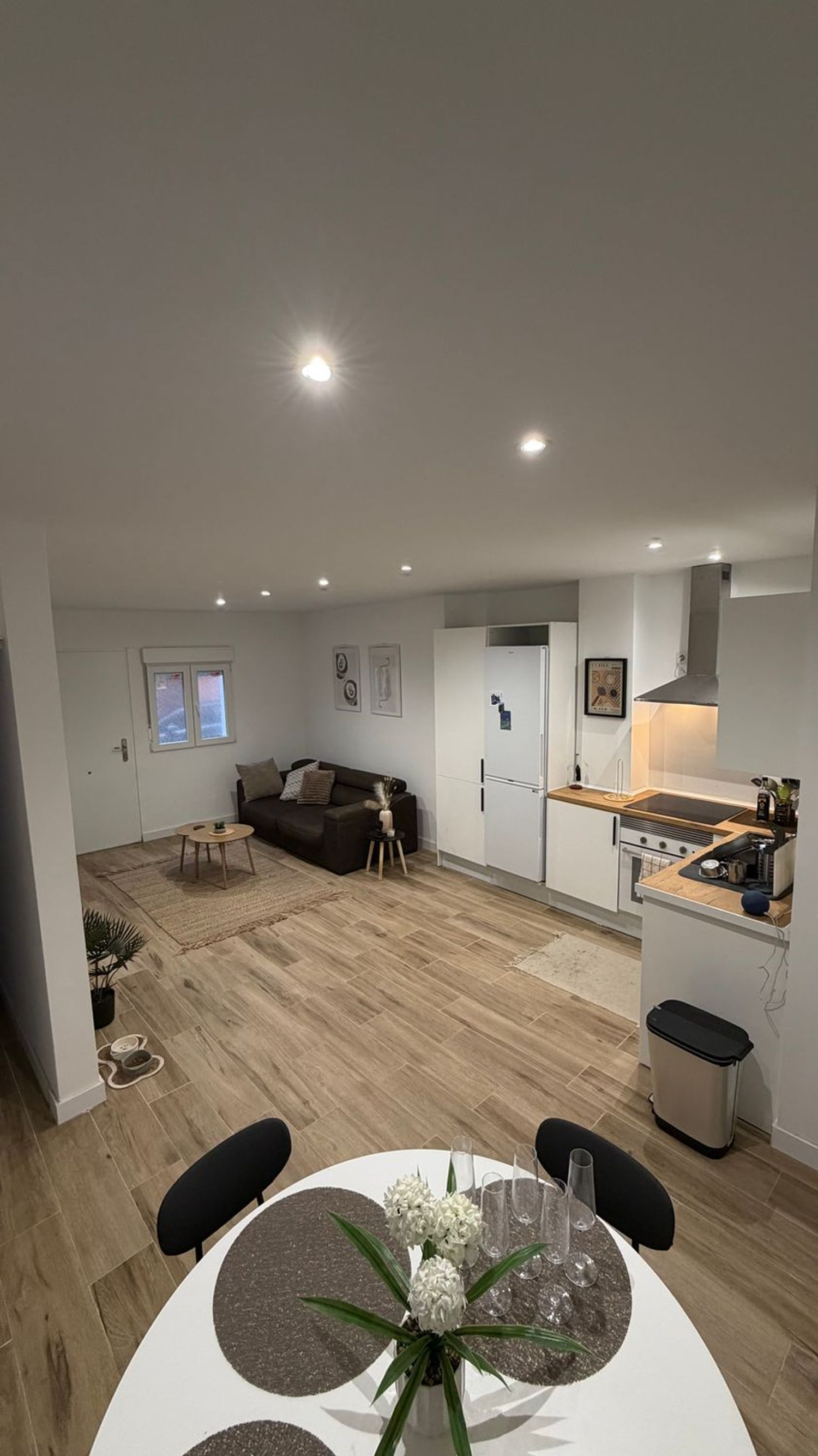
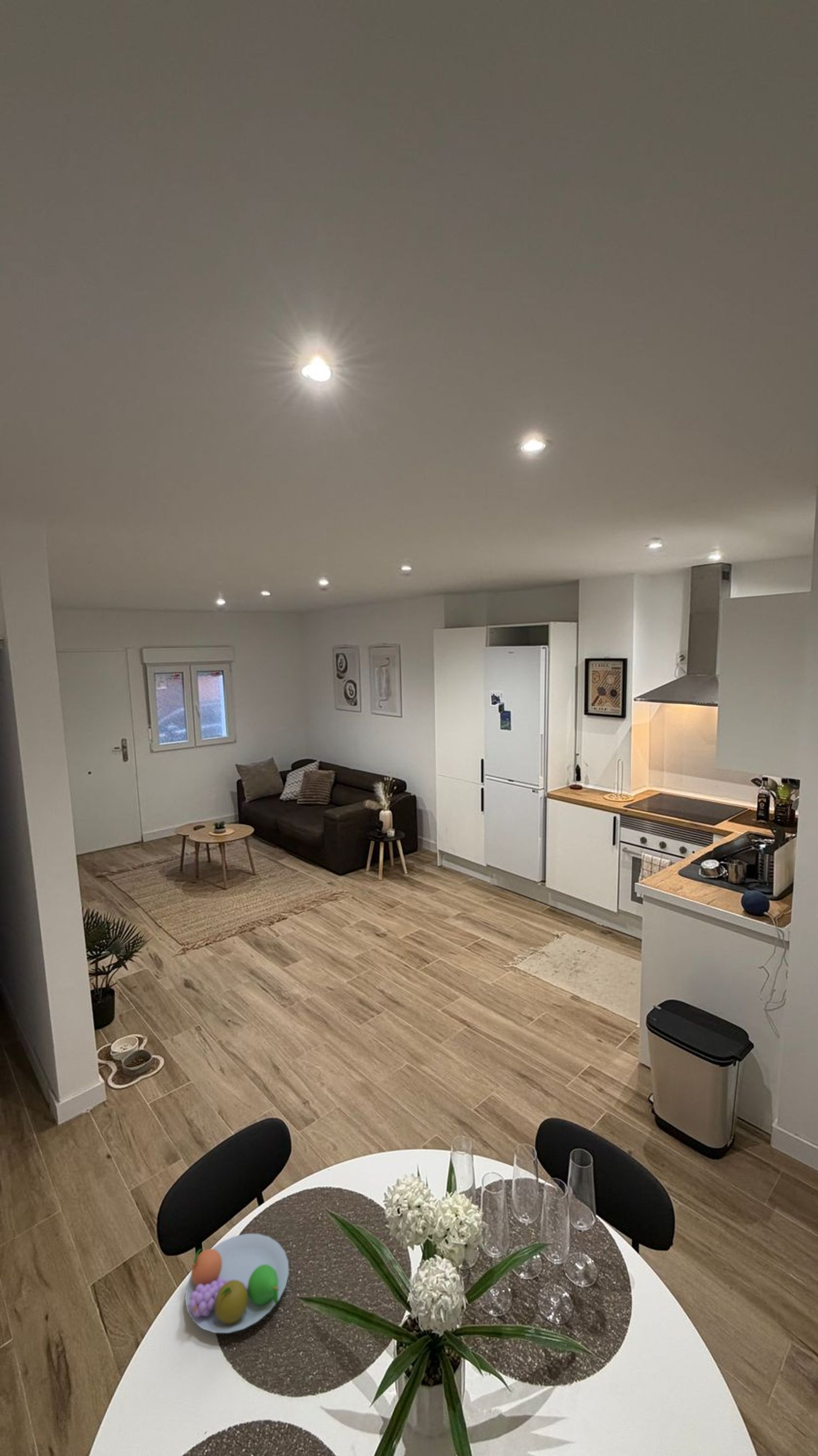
+ fruit bowl [184,1233,290,1333]
